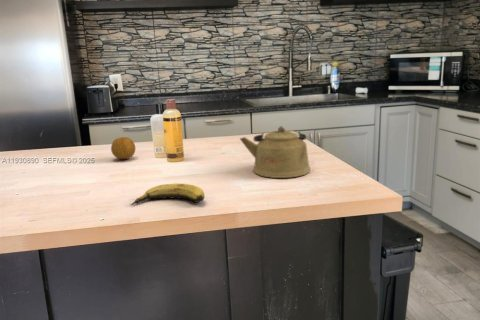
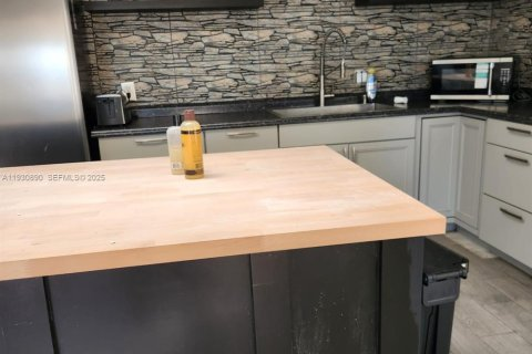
- banana [130,183,206,206]
- kettle [239,125,311,179]
- fruit [110,136,136,160]
